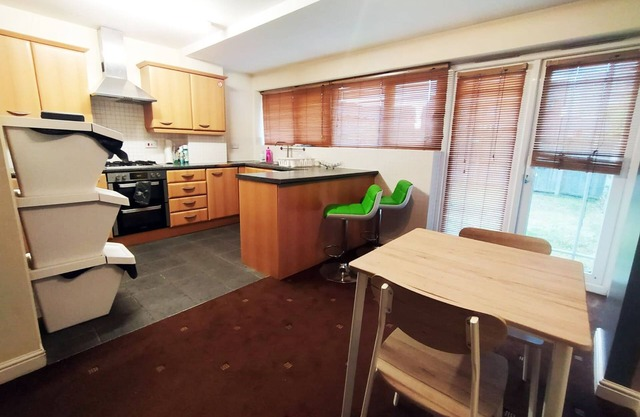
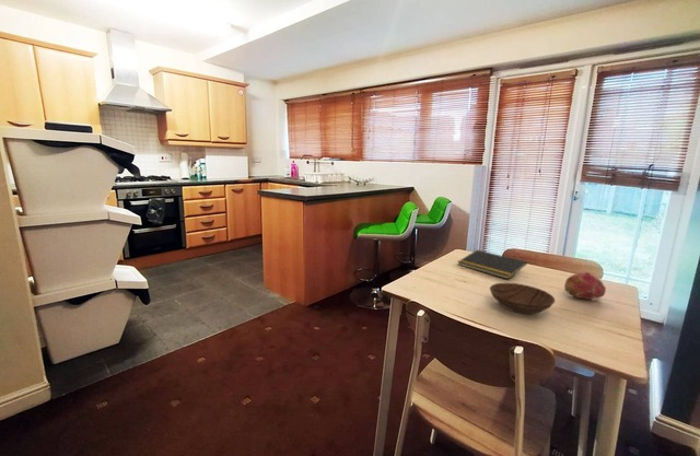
+ notepad [456,249,528,280]
+ fruit [563,271,607,301]
+ bowl [489,282,557,315]
